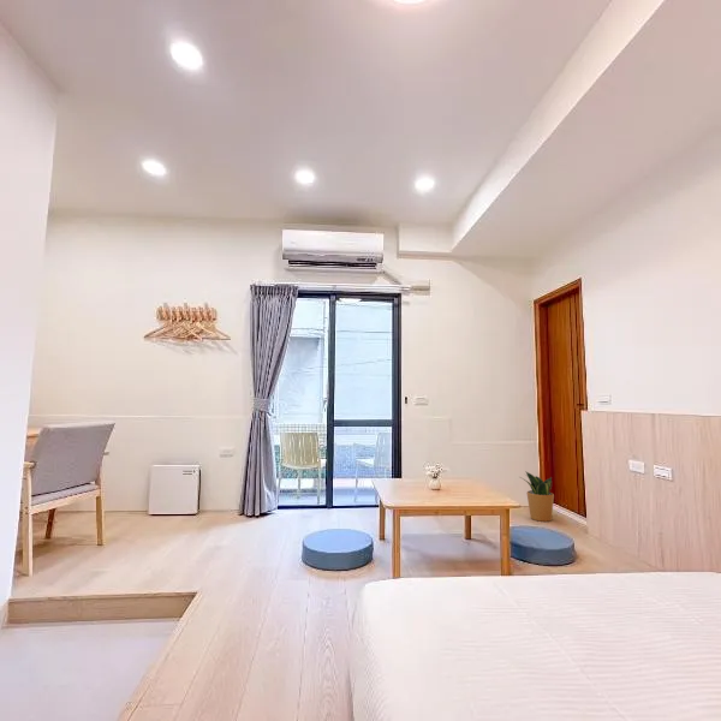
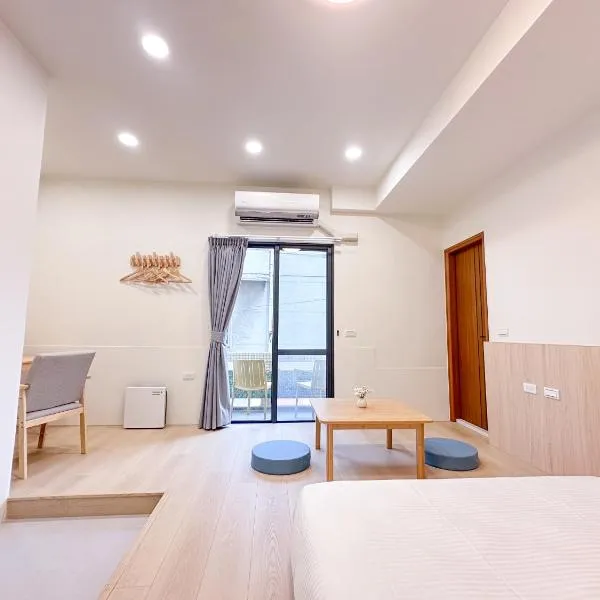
- potted plant [519,470,555,523]
